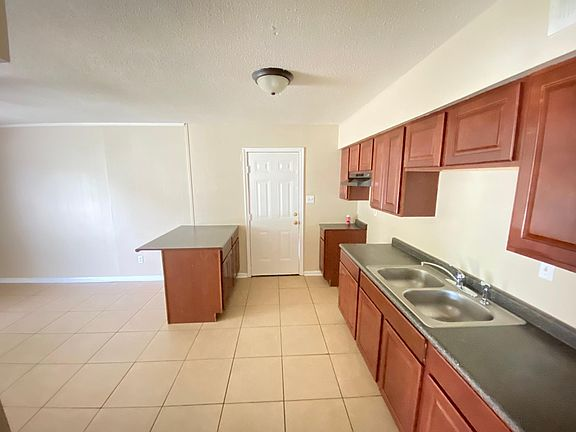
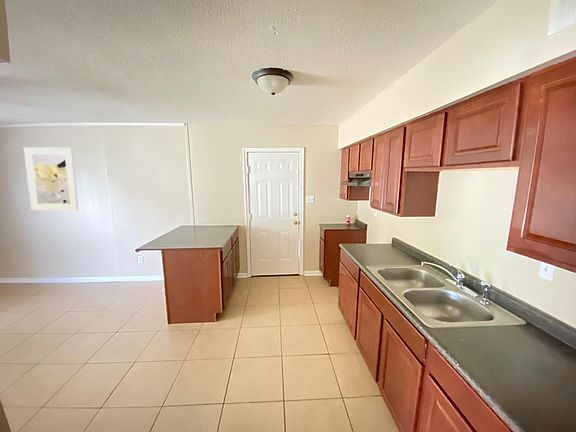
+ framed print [23,146,79,211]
